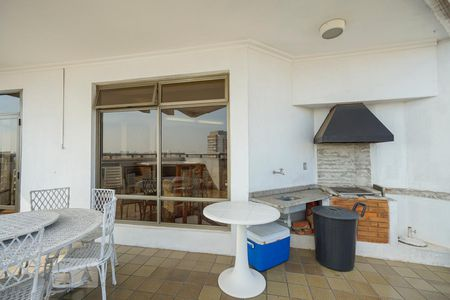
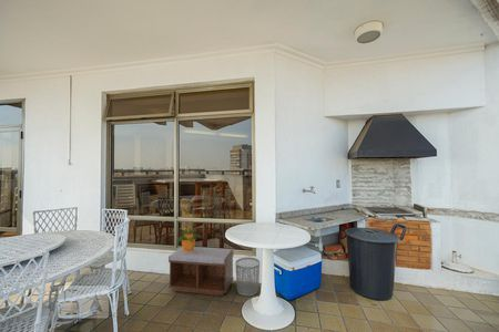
+ potted plant [175,228,205,252]
+ waste bin [235,257,261,297]
+ bench [167,246,235,297]
